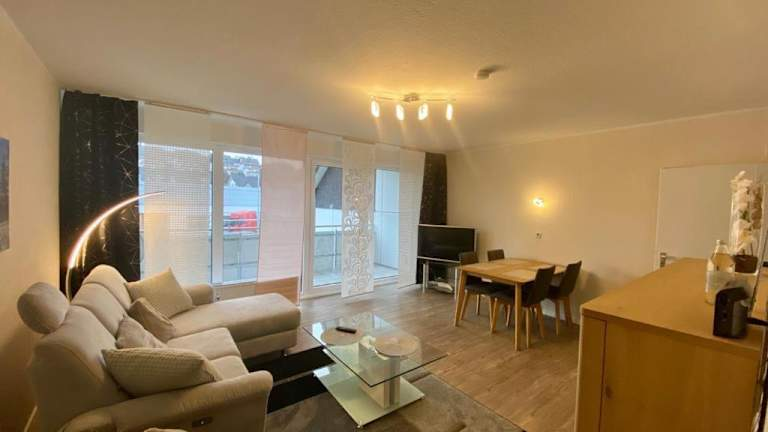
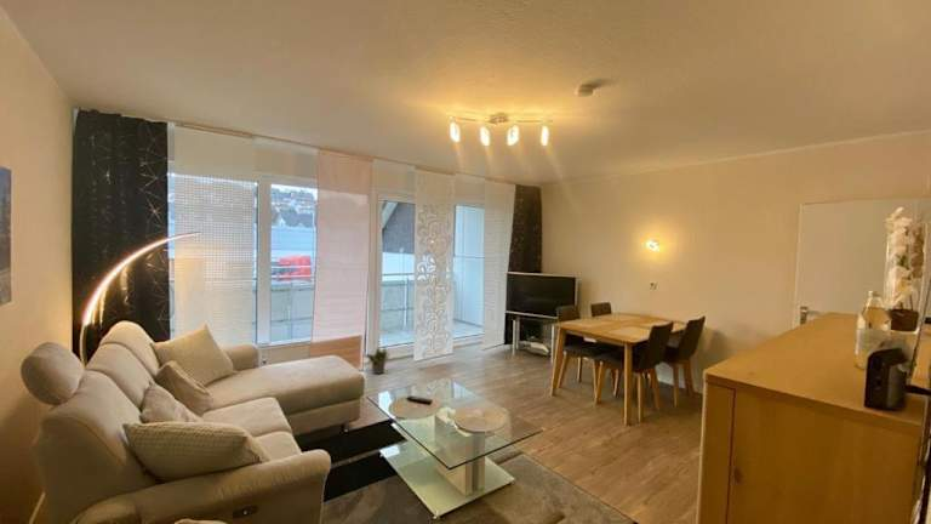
+ potted plant [360,346,392,375]
